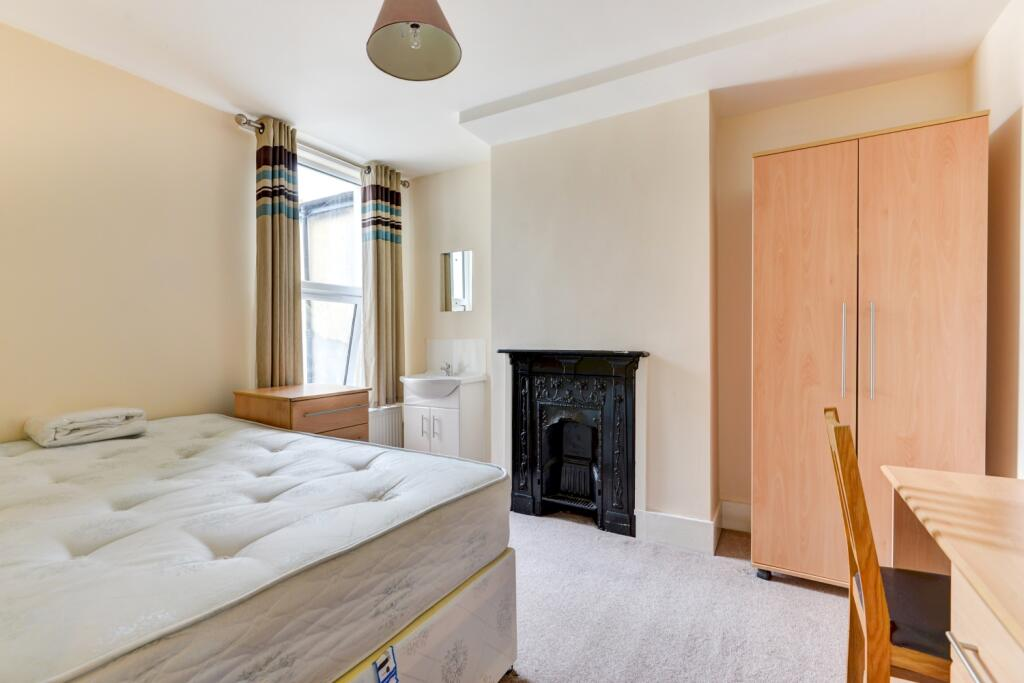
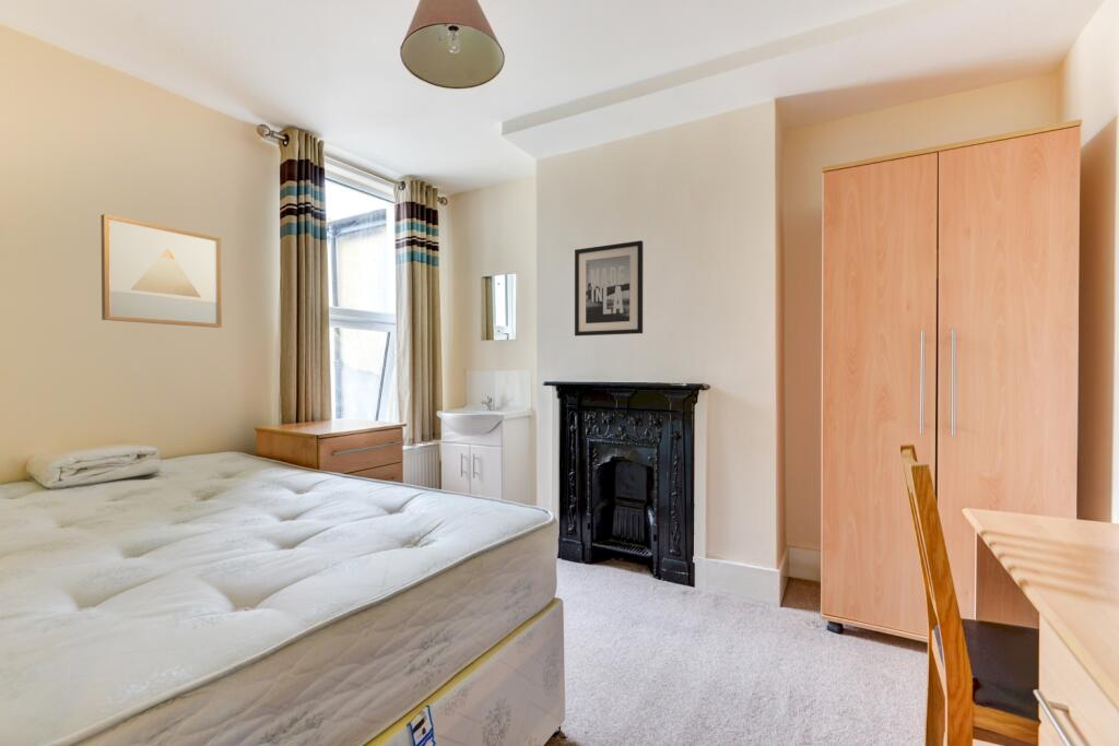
+ wall art [574,239,644,336]
+ wall art [99,213,223,329]
